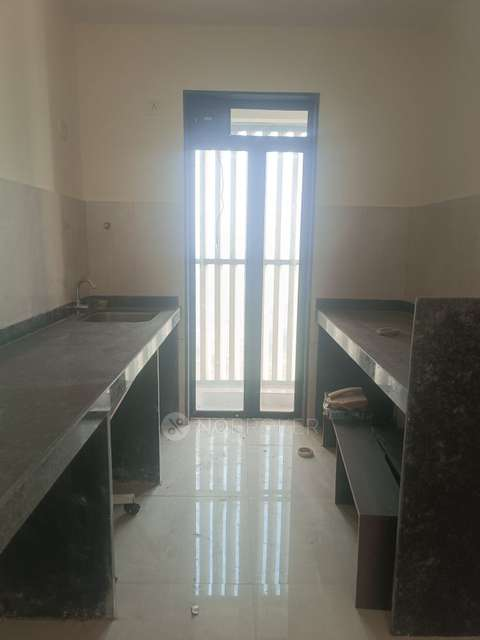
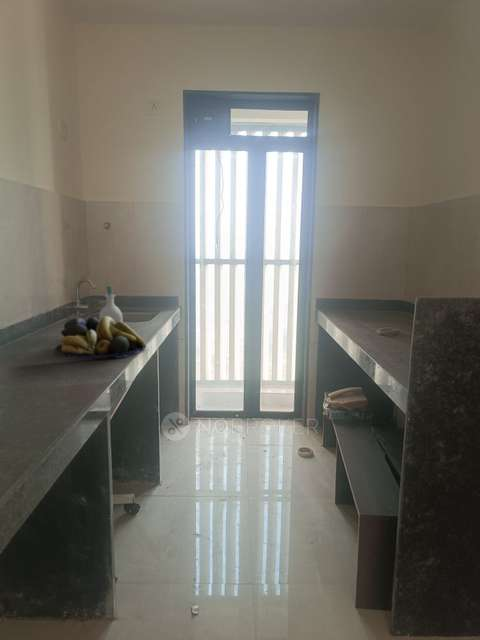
+ fruit bowl [53,316,147,359]
+ soap bottle [98,285,123,324]
